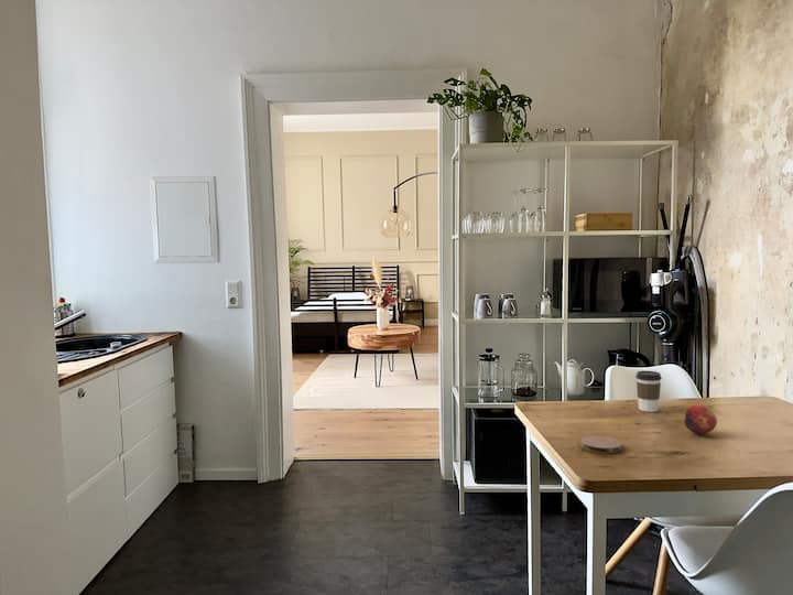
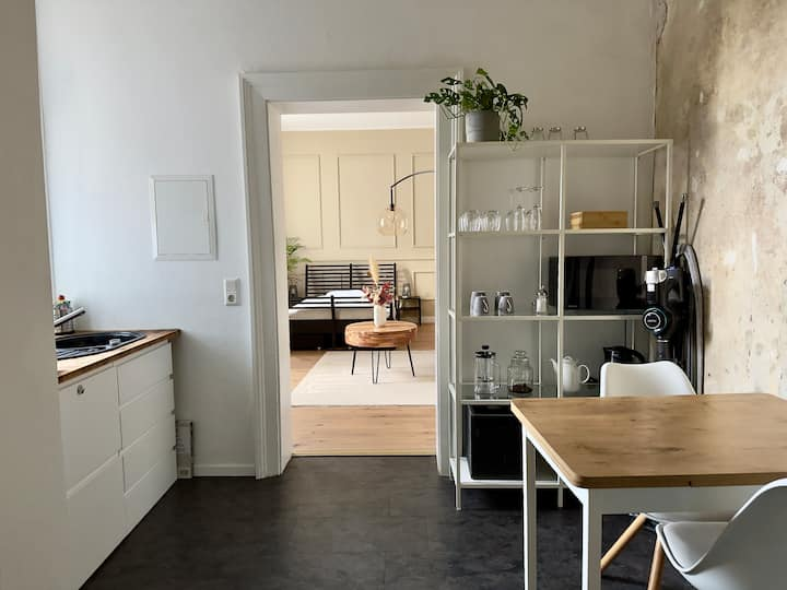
- coffee cup [636,370,663,413]
- coaster [579,434,622,455]
- fruit [684,404,718,435]
